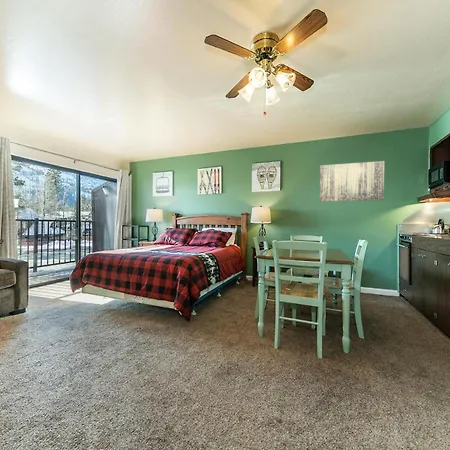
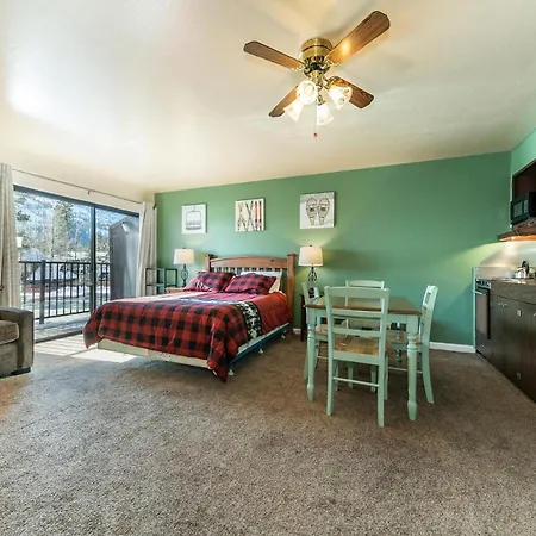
- wall art [319,160,385,202]
